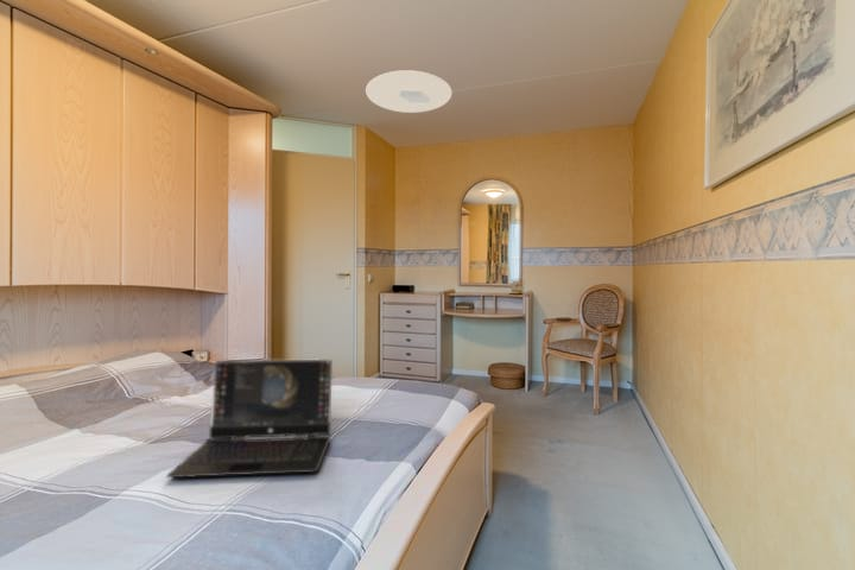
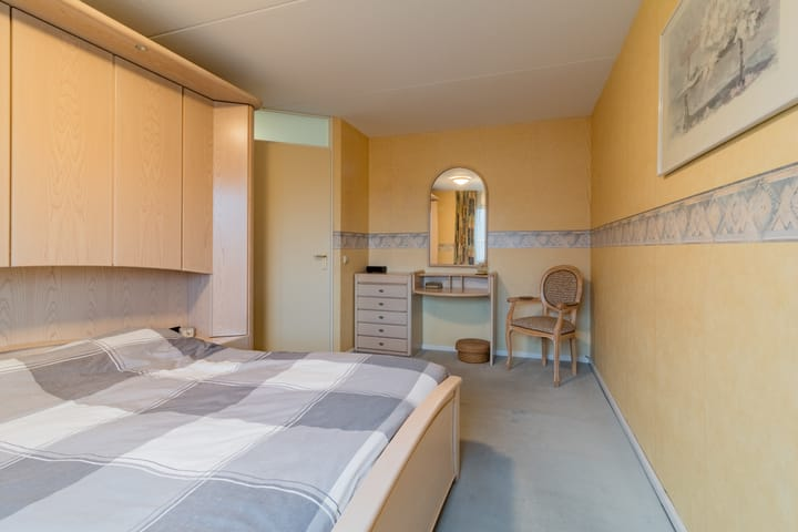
- ceiling light [365,69,452,114]
- laptop [165,357,334,479]
